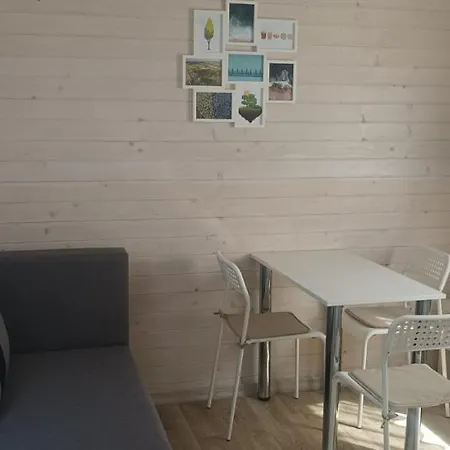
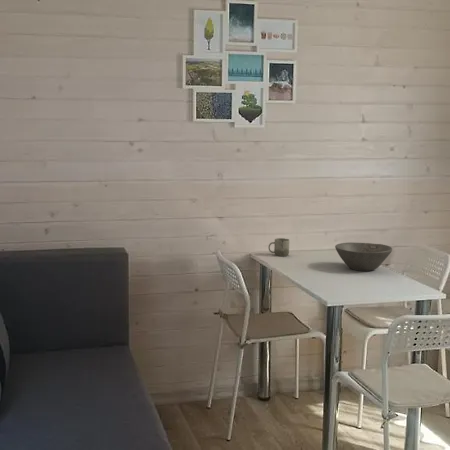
+ cup [267,237,290,257]
+ bowl [334,242,393,272]
